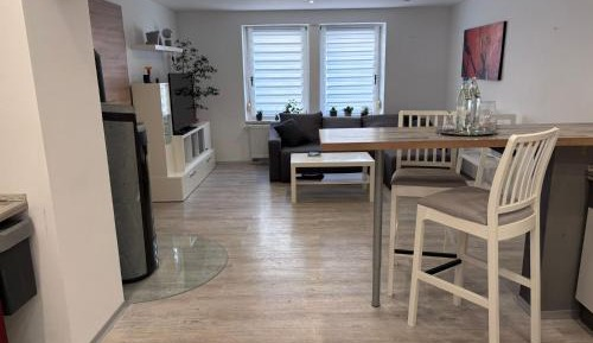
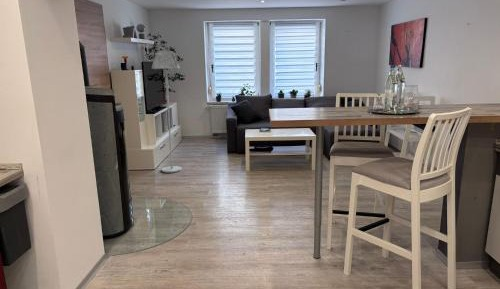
+ floor lamp [151,50,183,173]
